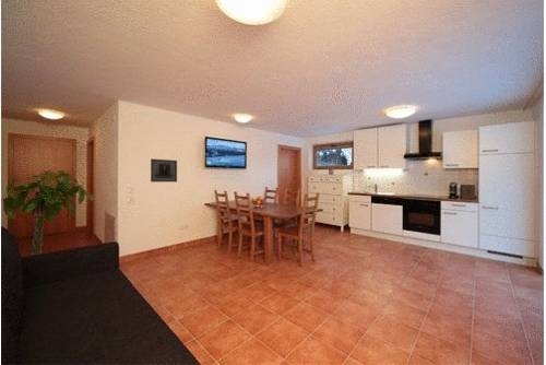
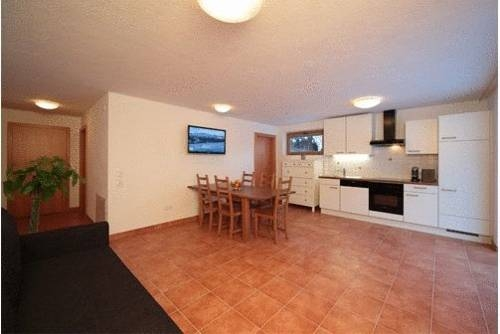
- wall art [150,158,178,182]
